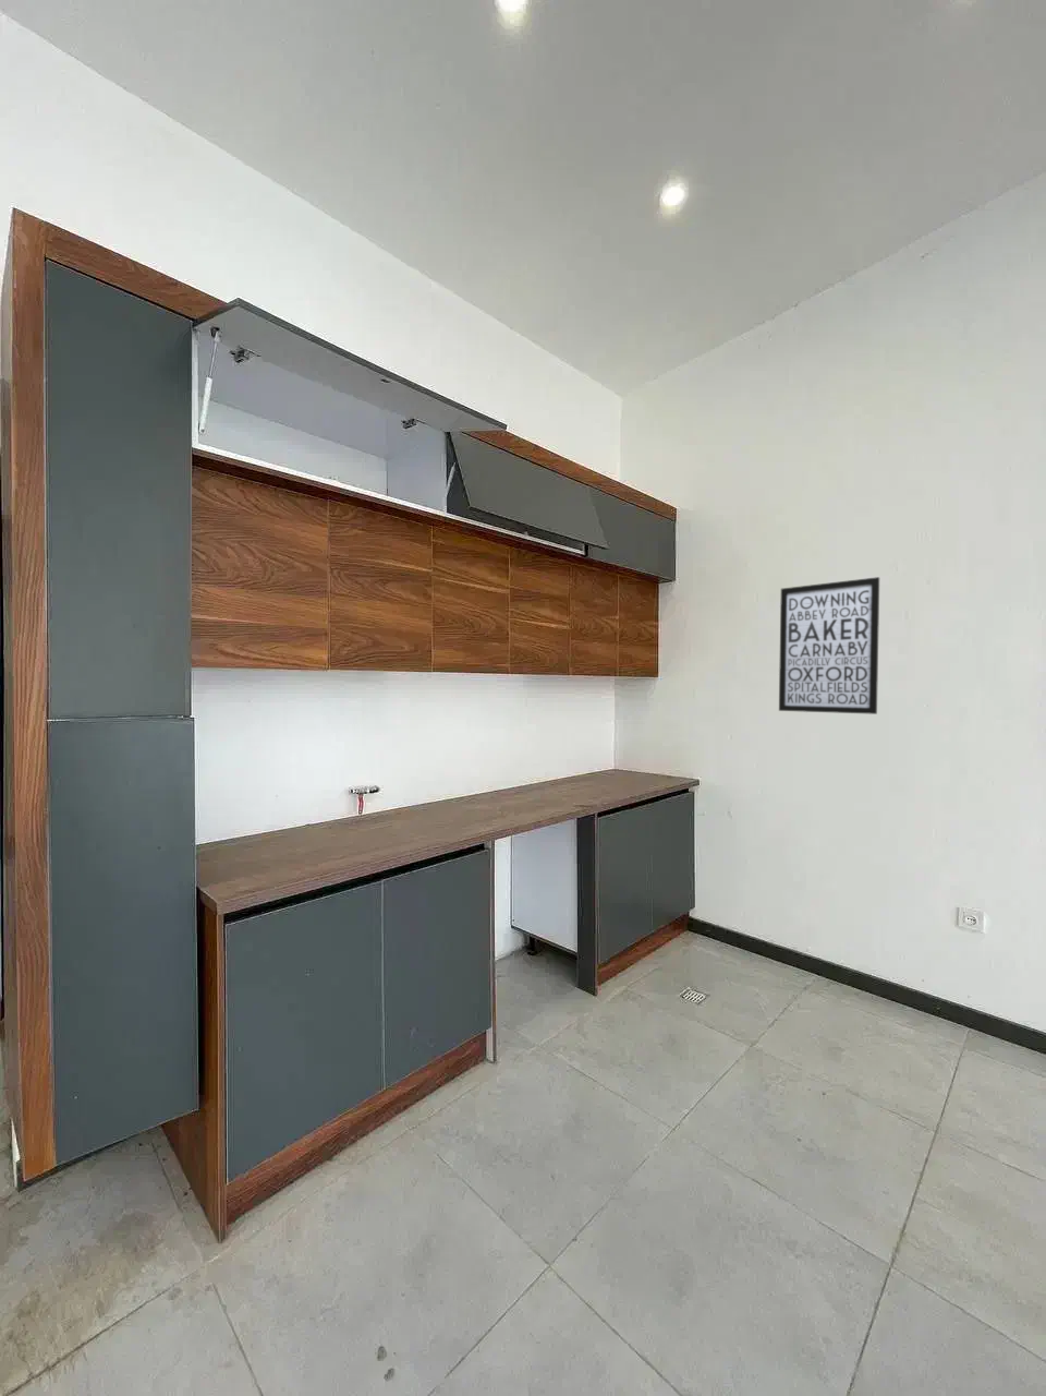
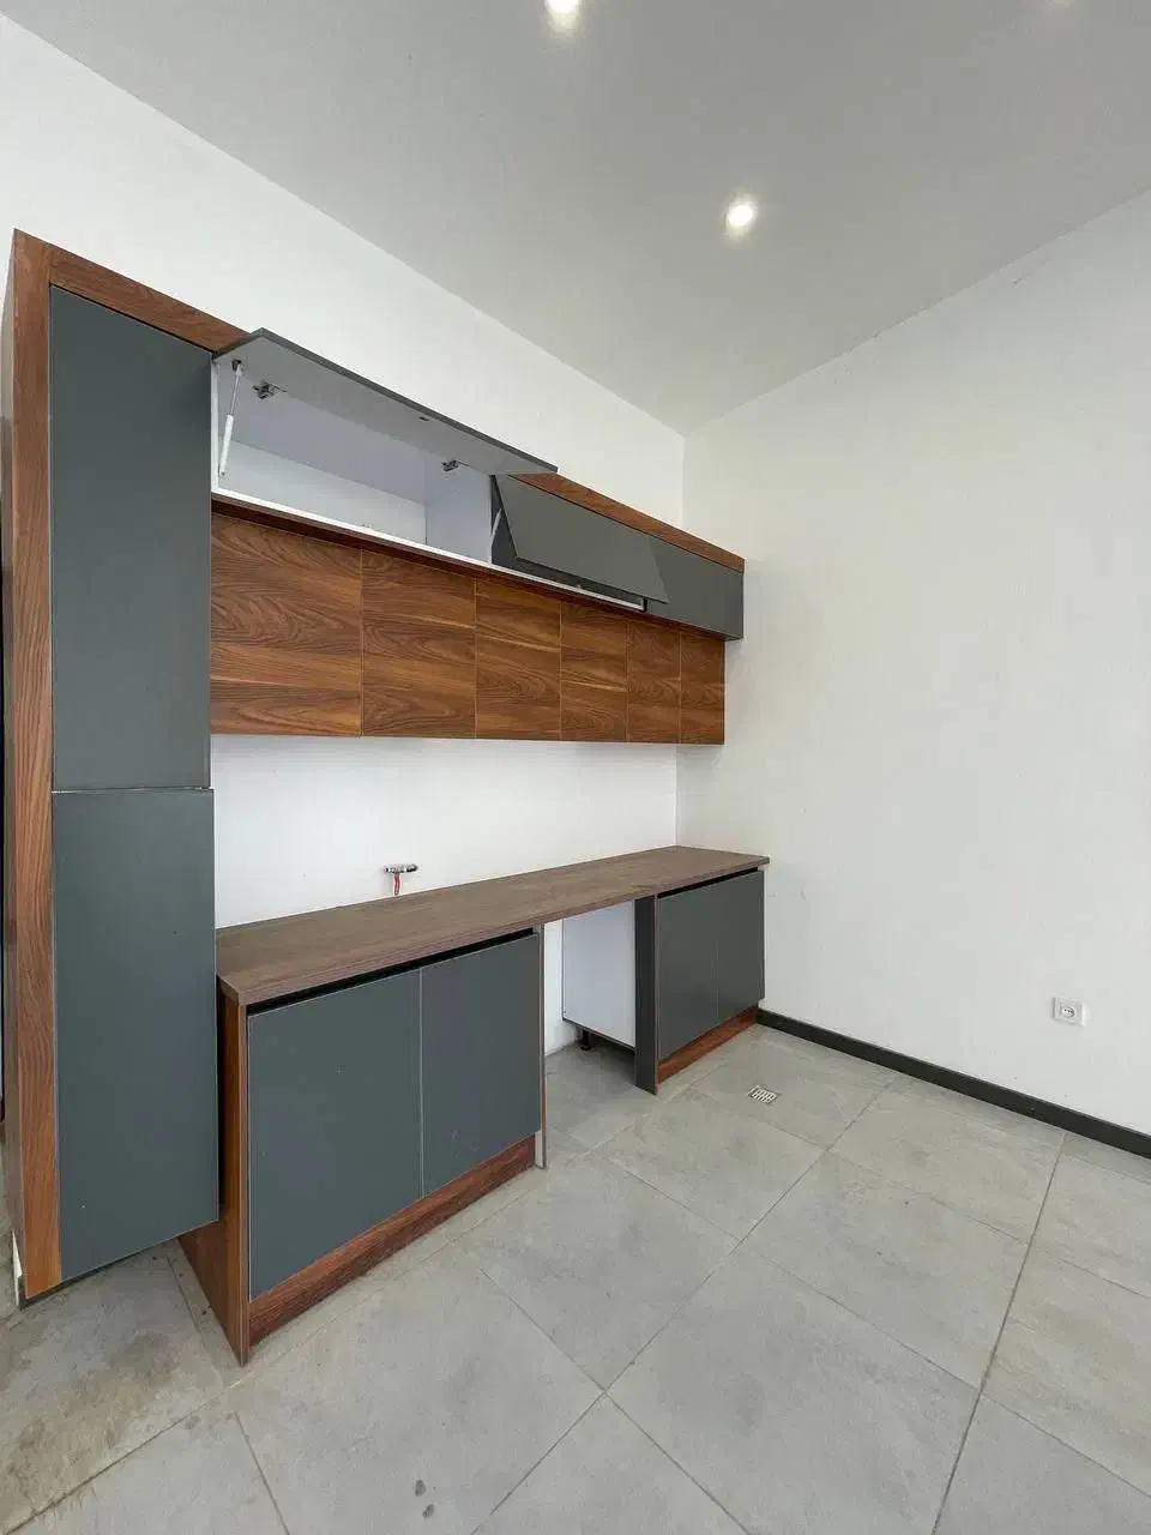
- wall art [778,576,880,716]
